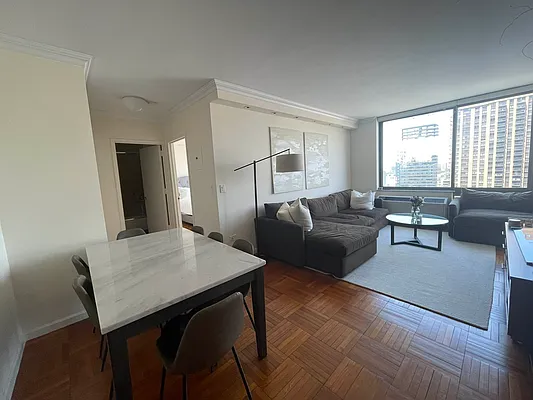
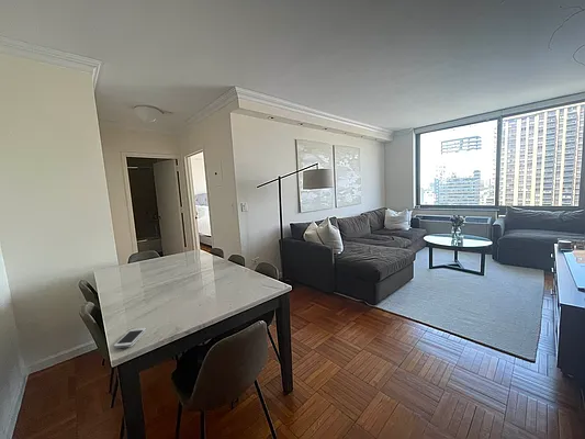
+ smartphone [113,327,147,349]
